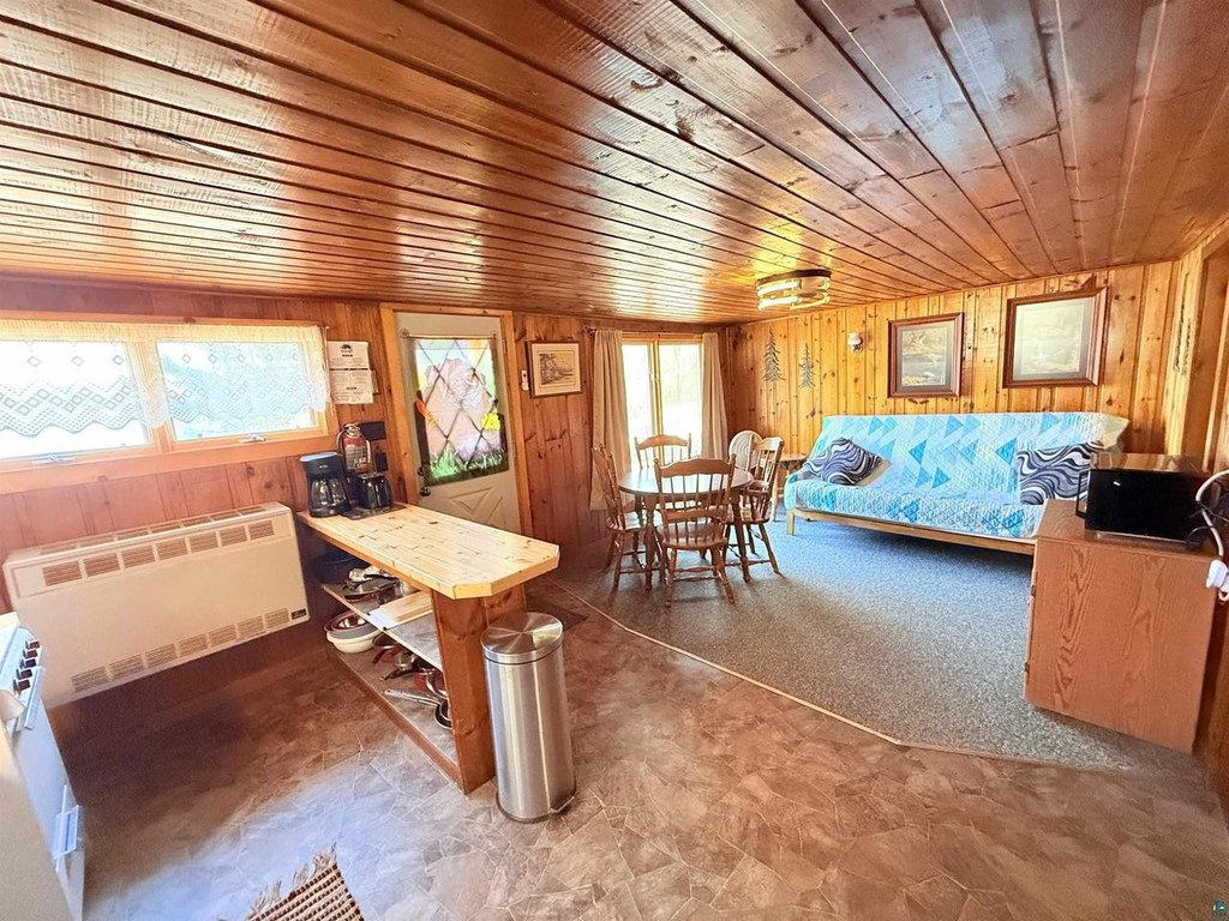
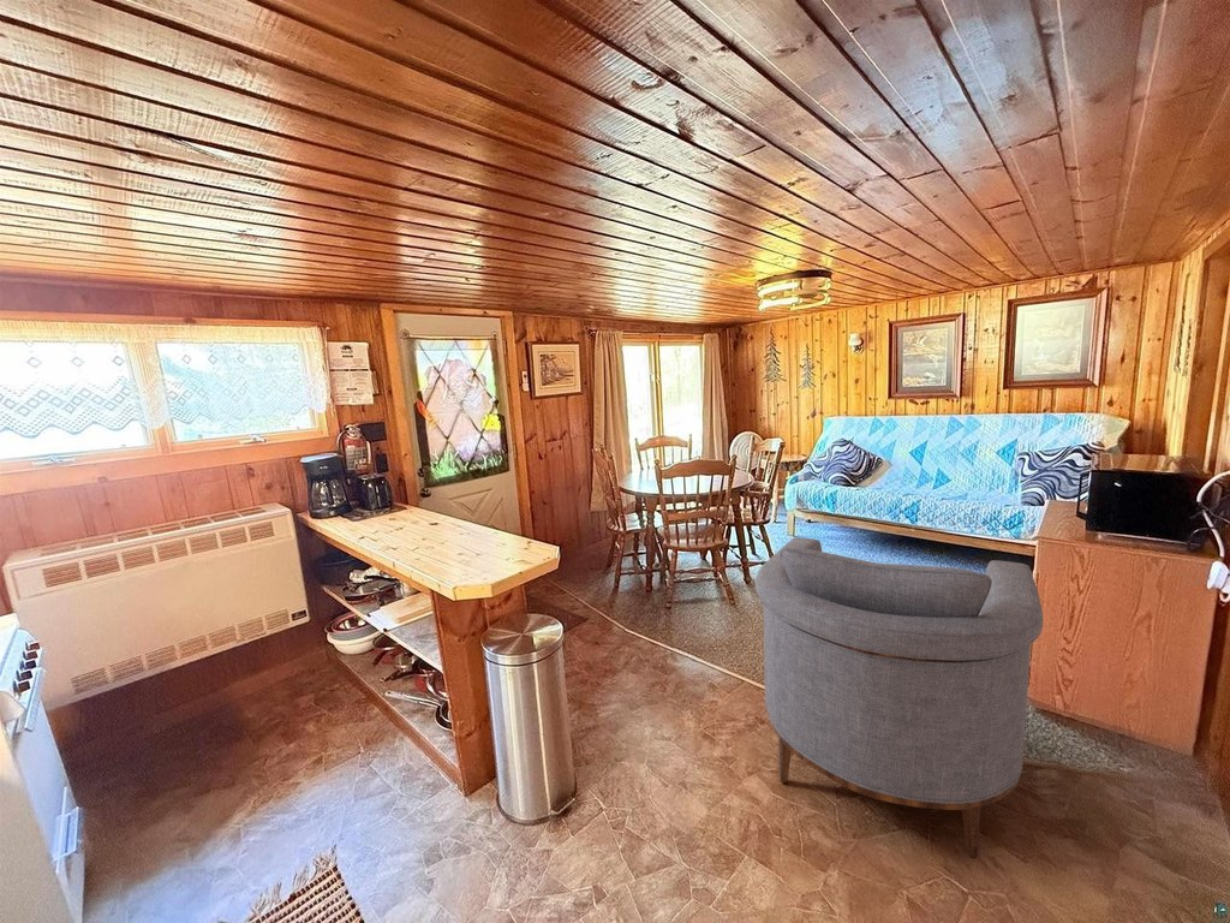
+ armchair [754,536,1044,859]
